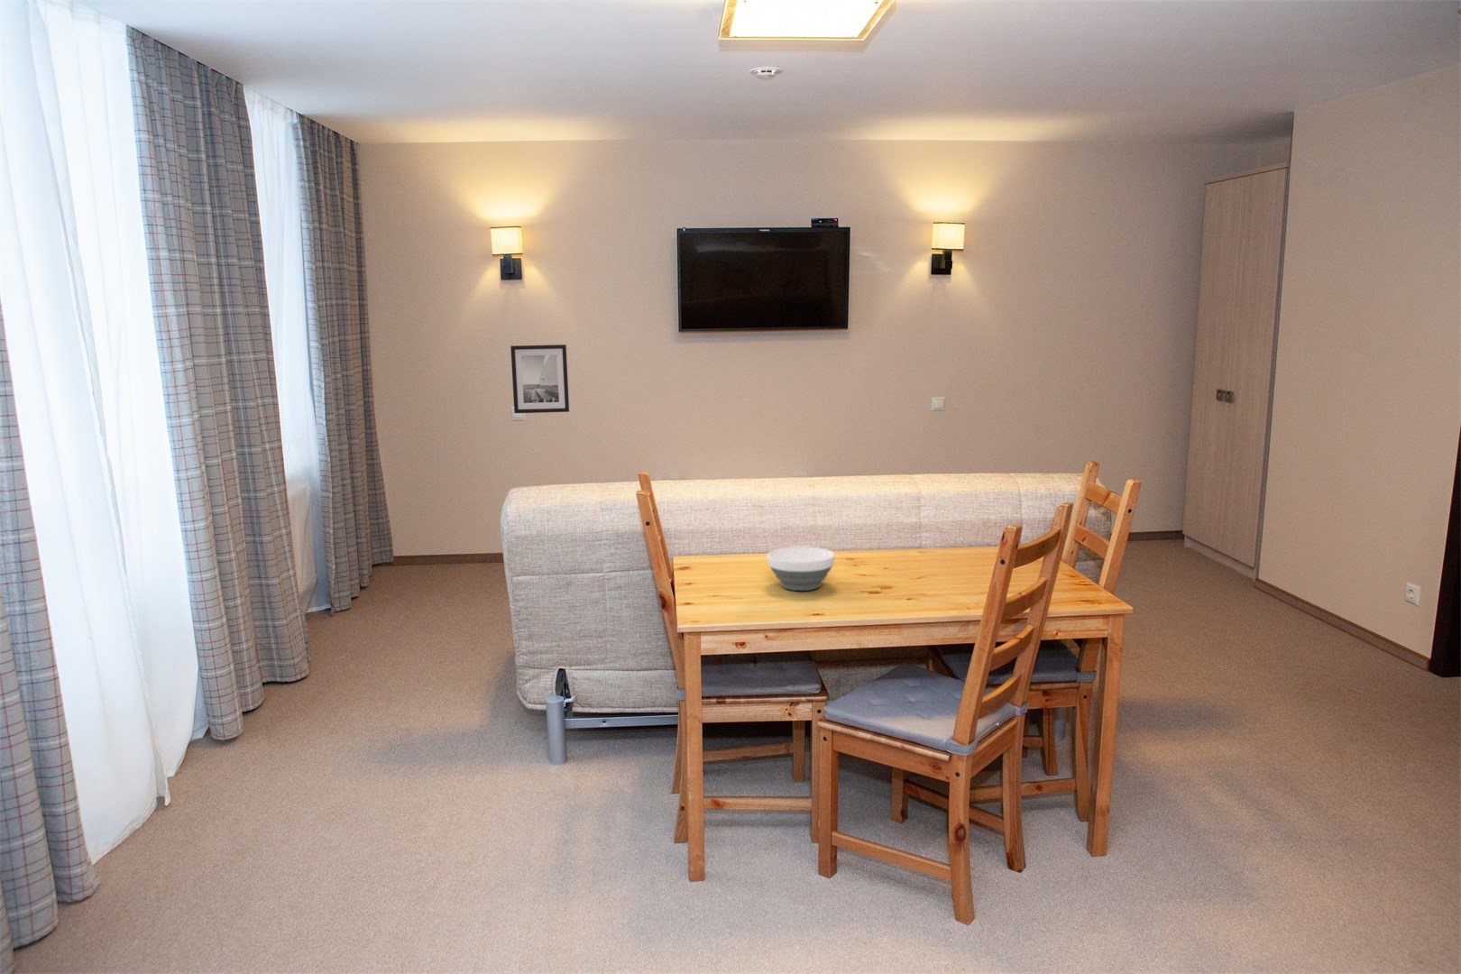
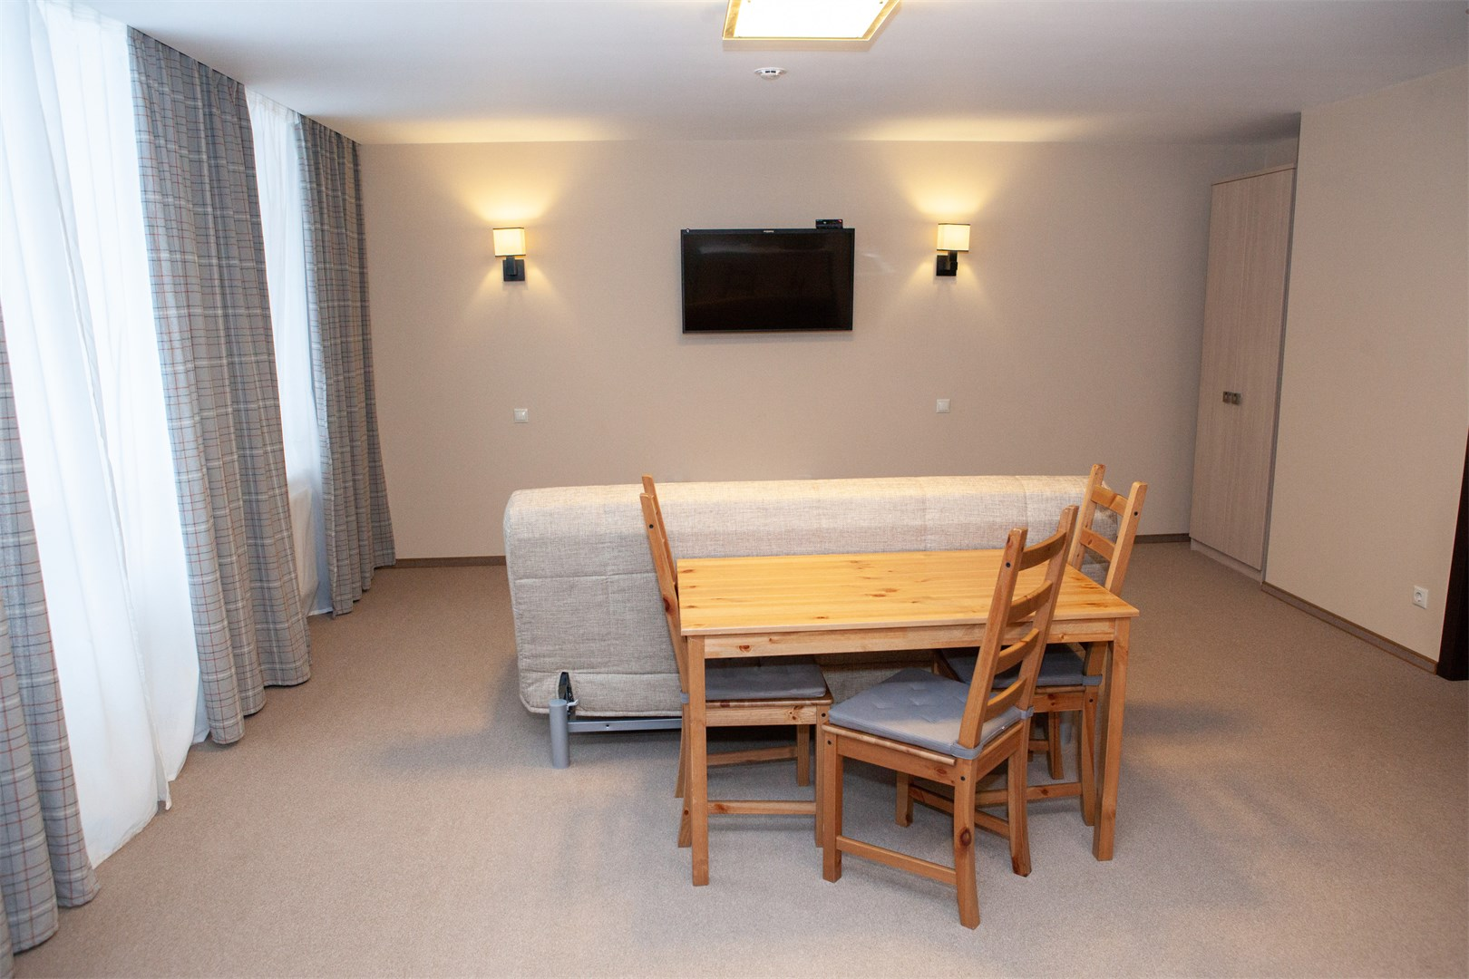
- bowl [766,546,836,591]
- wall art [510,344,570,414]
